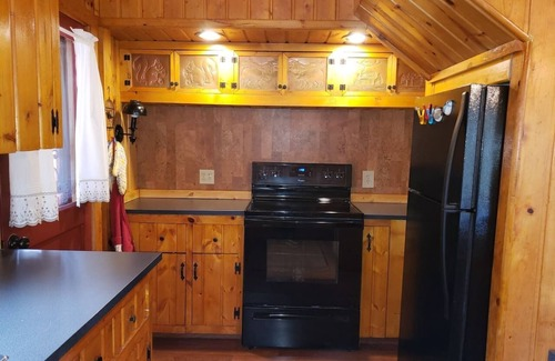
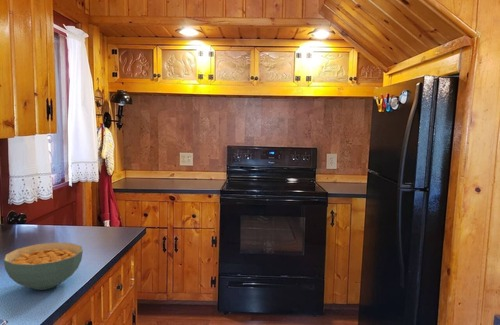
+ cereal bowl [3,242,84,291]
